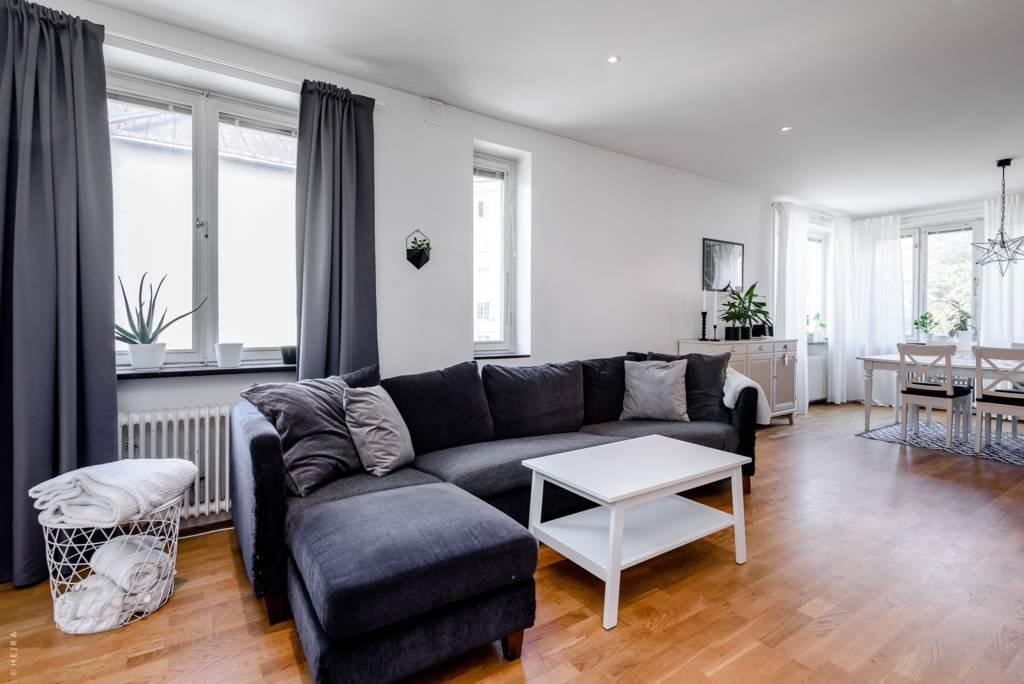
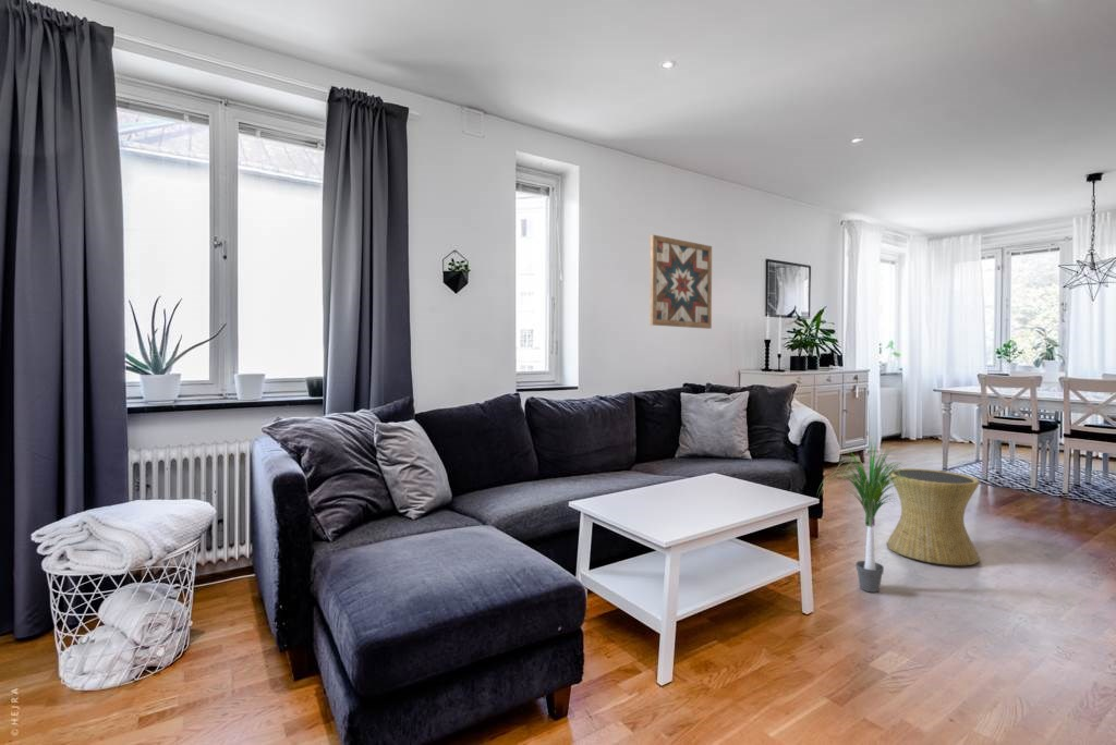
+ side table [886,467,981,566]
+ wall art [648,234,713,330]
+ potted plant [815,438,926,594]
